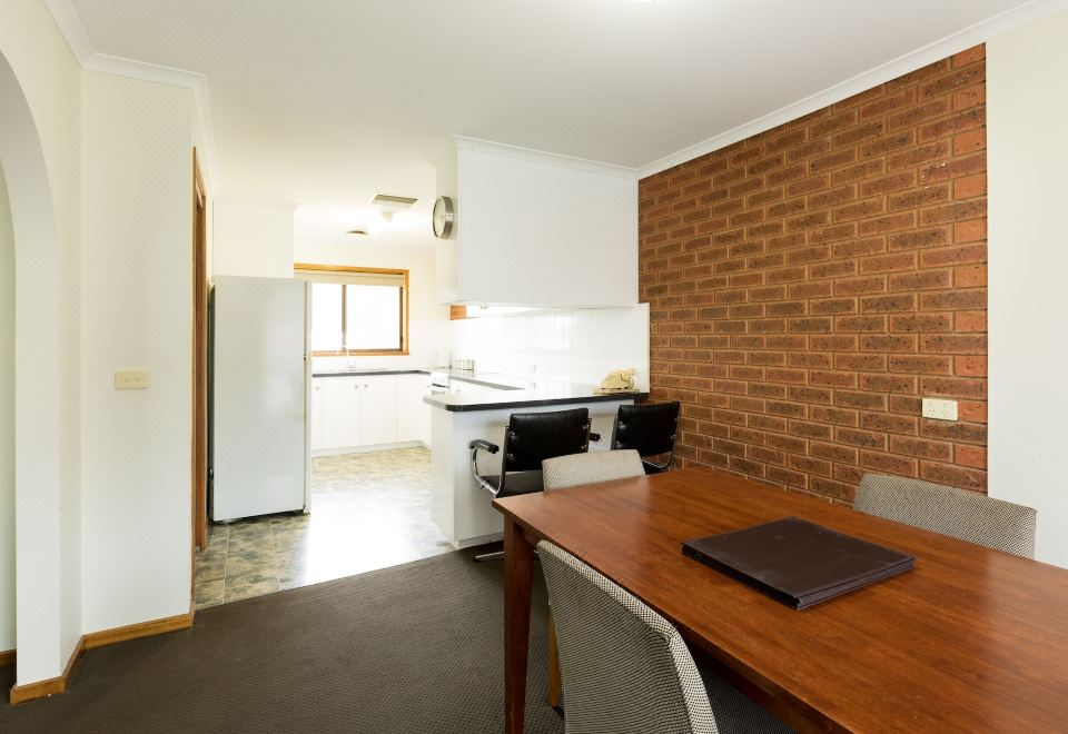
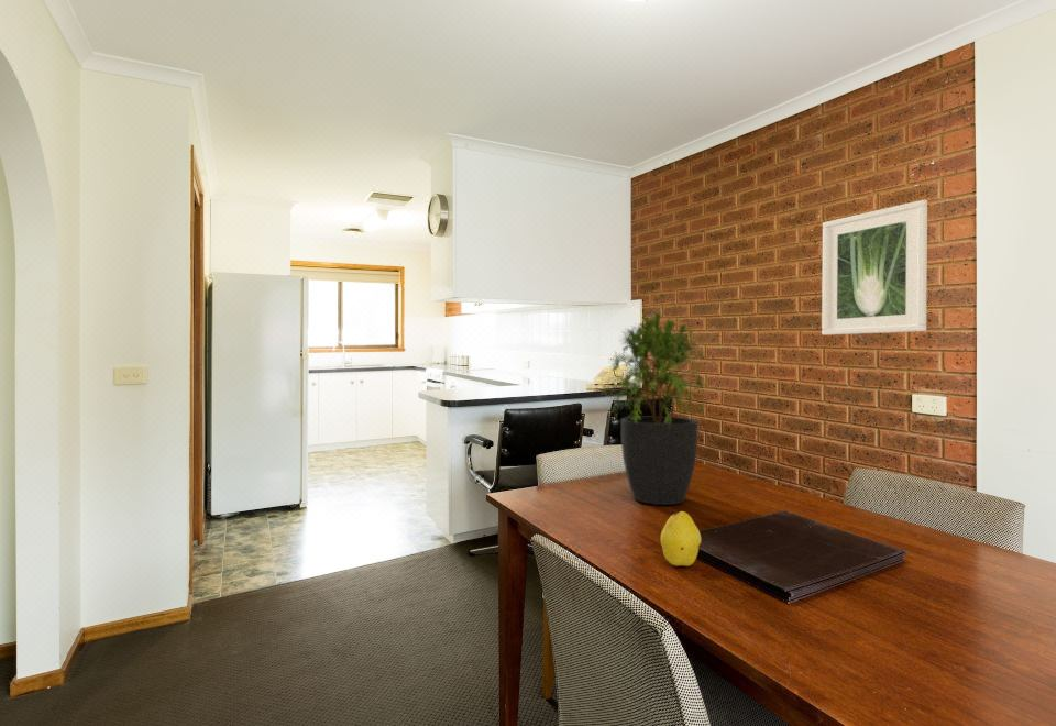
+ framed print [821,199,928,337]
+ potted plant [600,309,712,506]
+ fruit [660,509,702,568]
